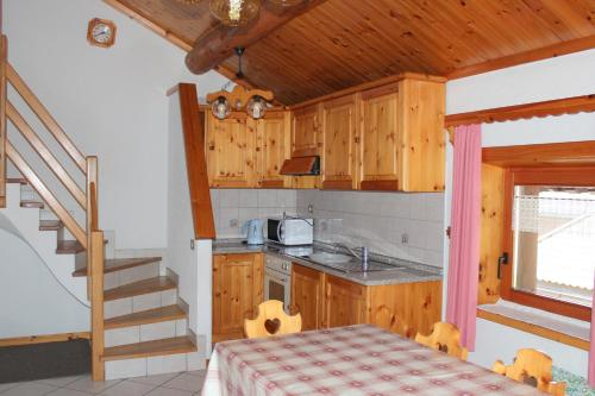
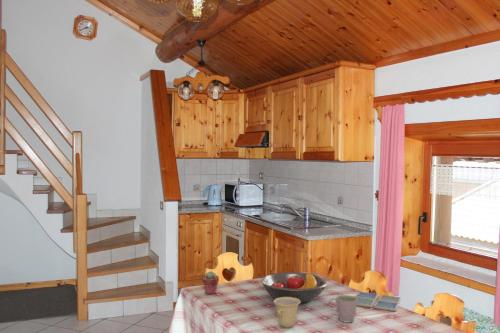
+ potted succulent [201,270,220,295]
+ drink coaster [355,291,402,312]
+ fruit bowl [260,270,328,304]
+ cup [273,297,301,329]
+ mug [328,294,358,324]
